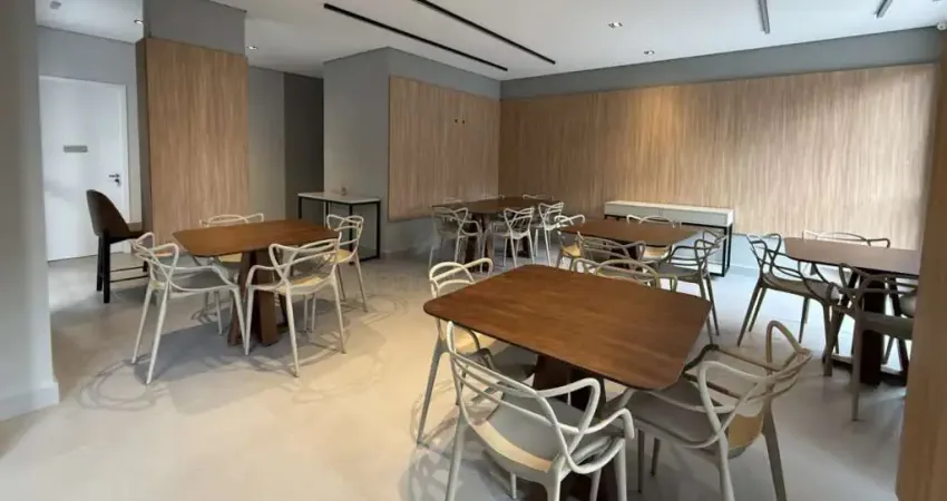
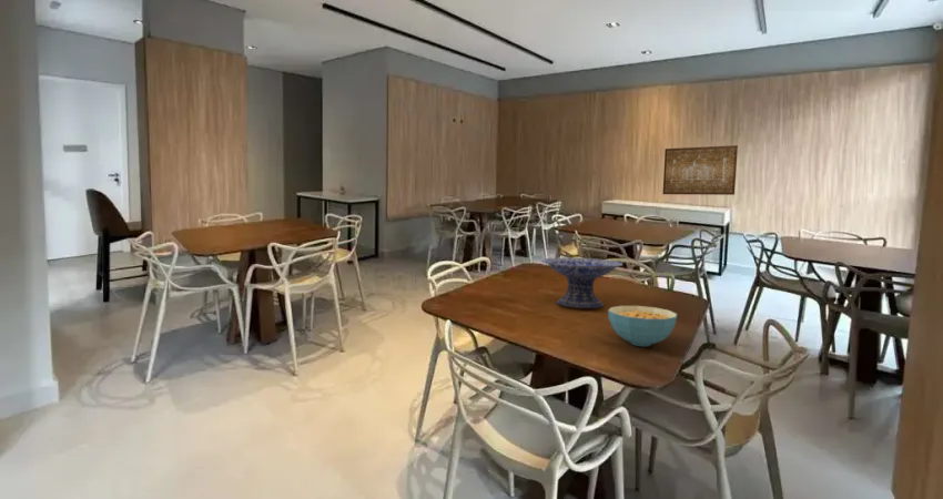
+ cereal bowl [607,305,678,347]
+ wall art [661,144,739,196]
+ decorative bowl [540,256,623,309]
